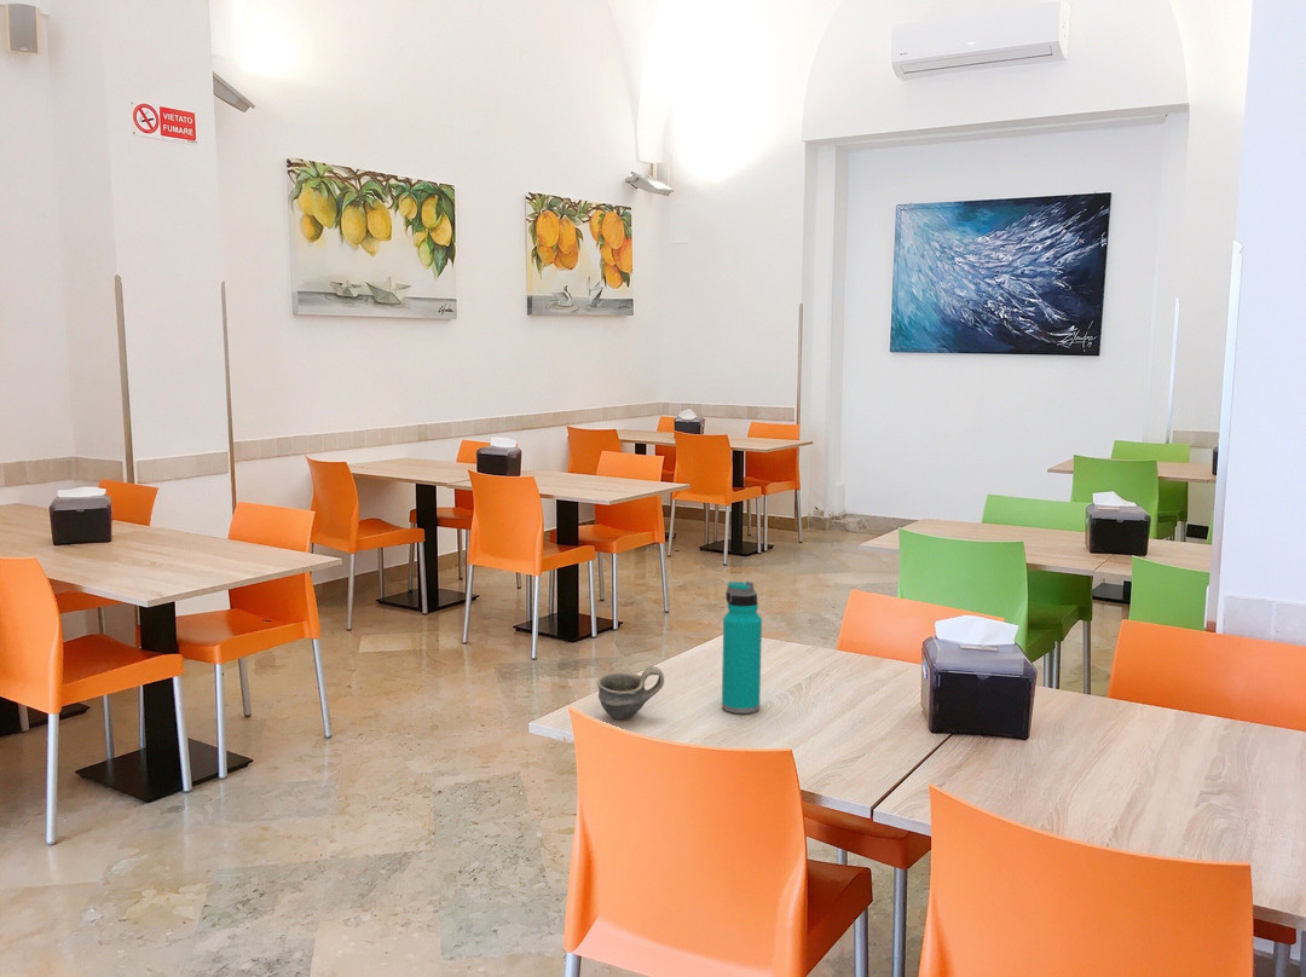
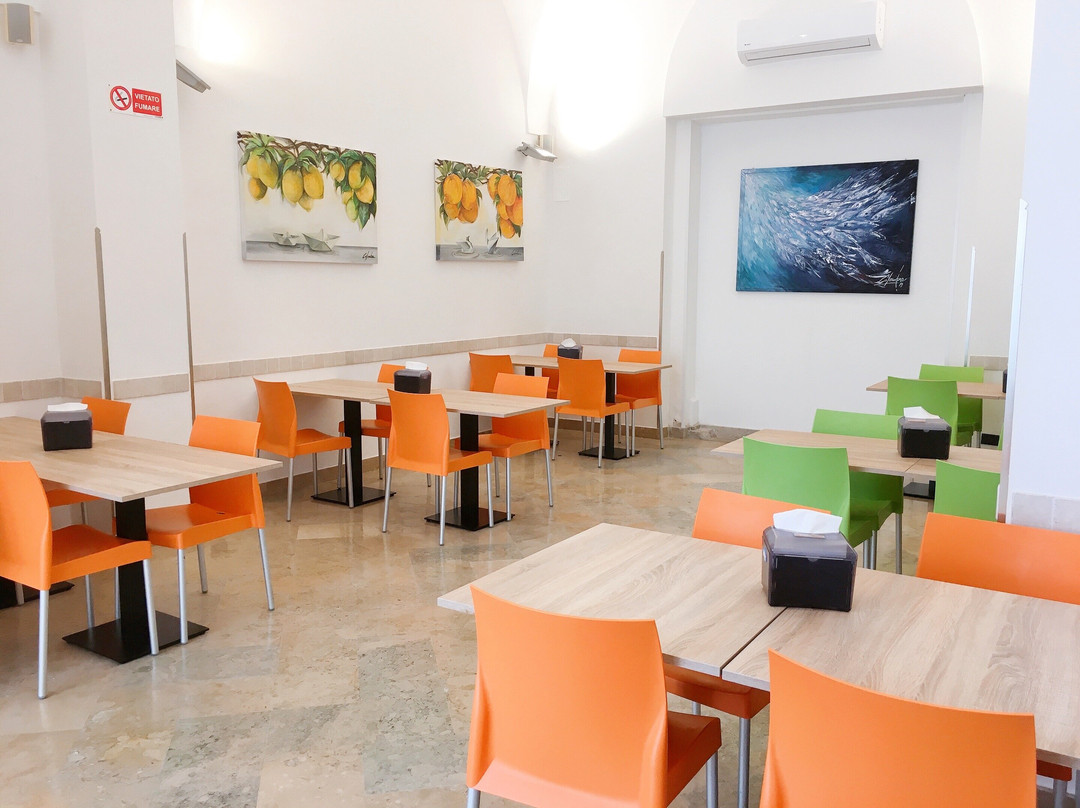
- cup [596,665,665,721]
- water bottle [721,580,763,715]
